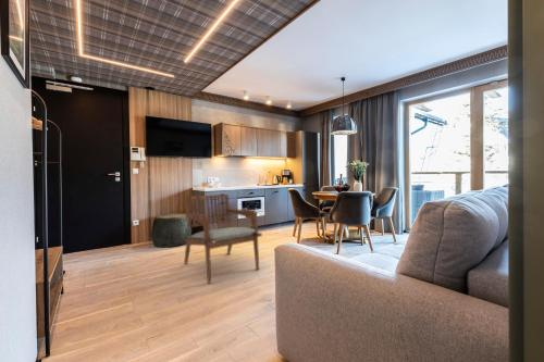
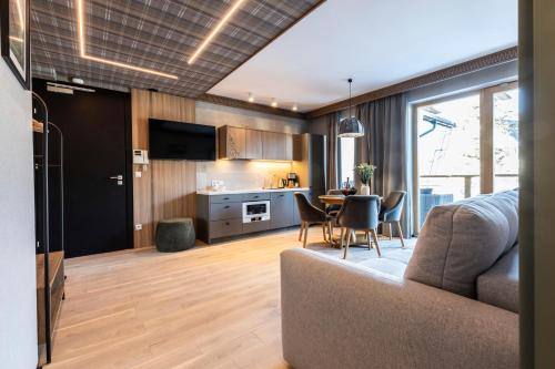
- armchair [183,194,263,285]
